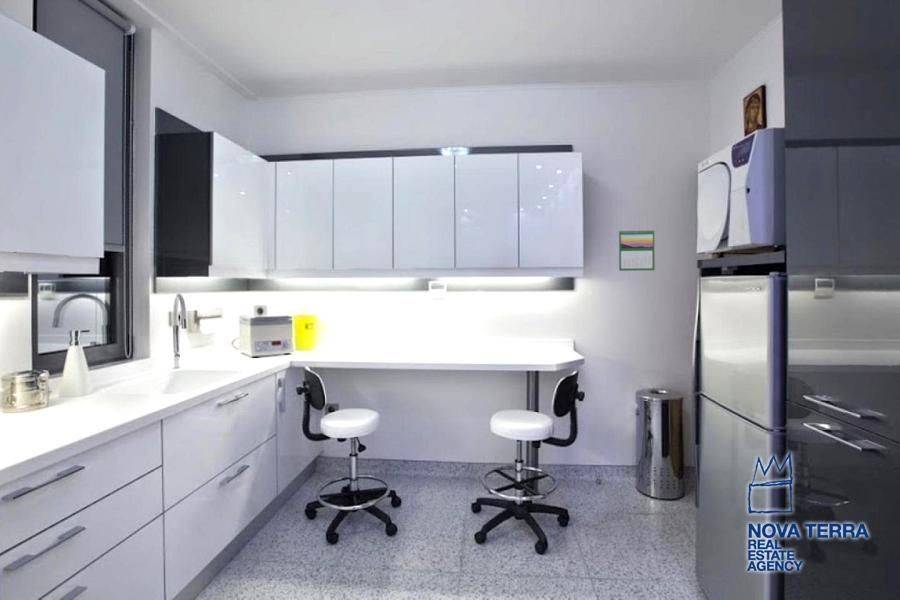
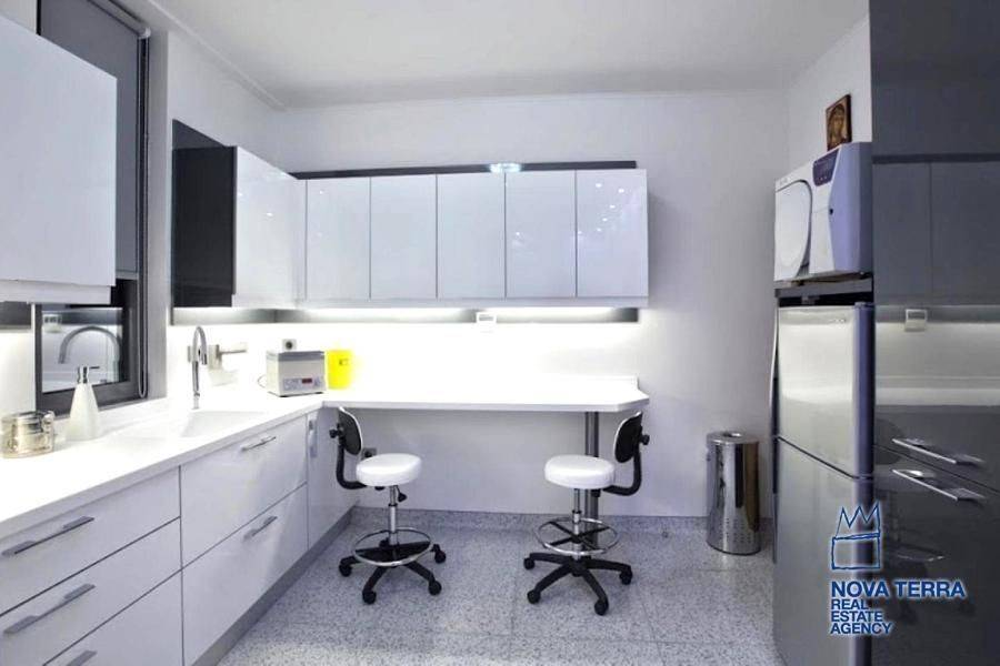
- calendar [618,228,656,272]
